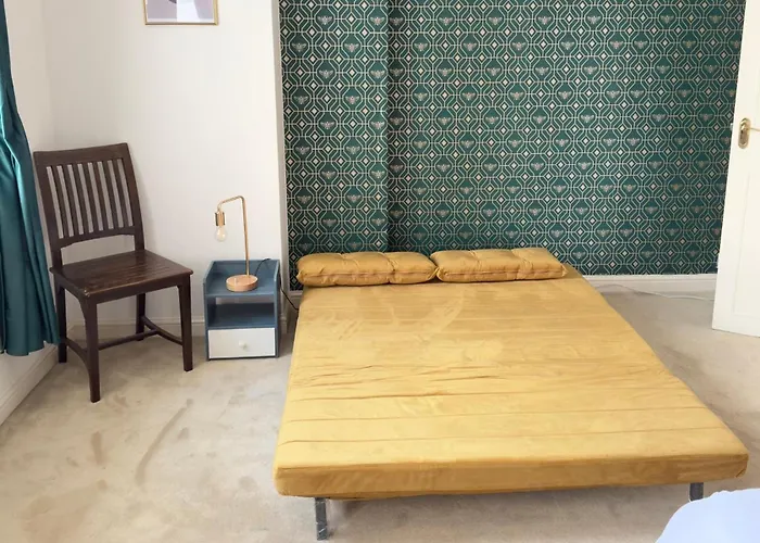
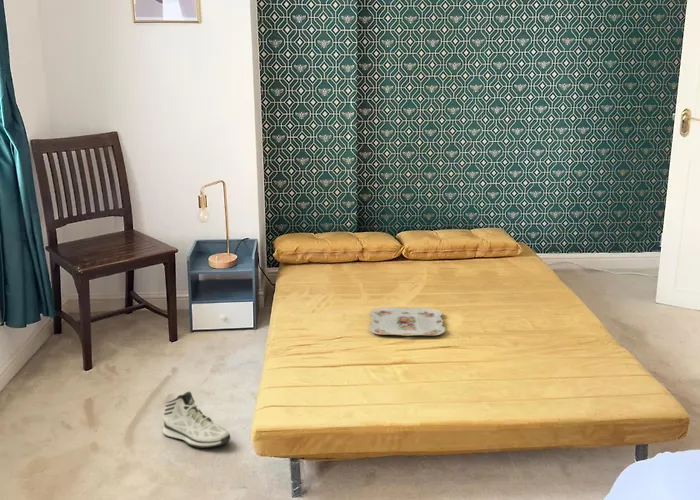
+ serving tray [368,306,446,337]
+ sneaker [162,391,231,449]
